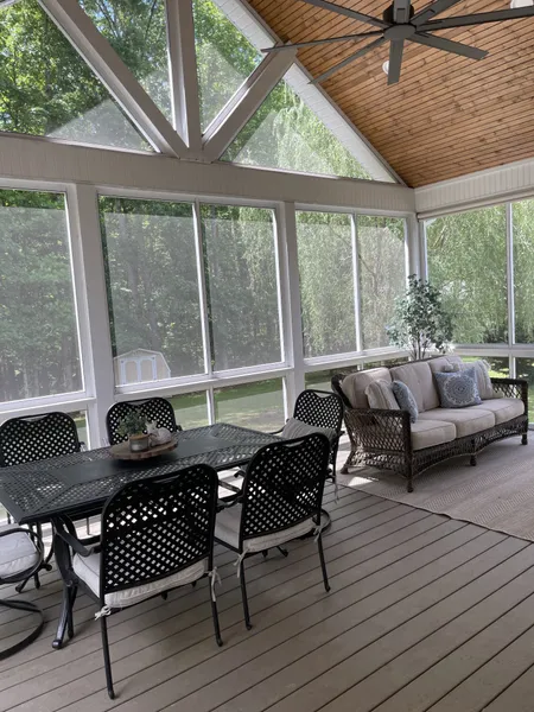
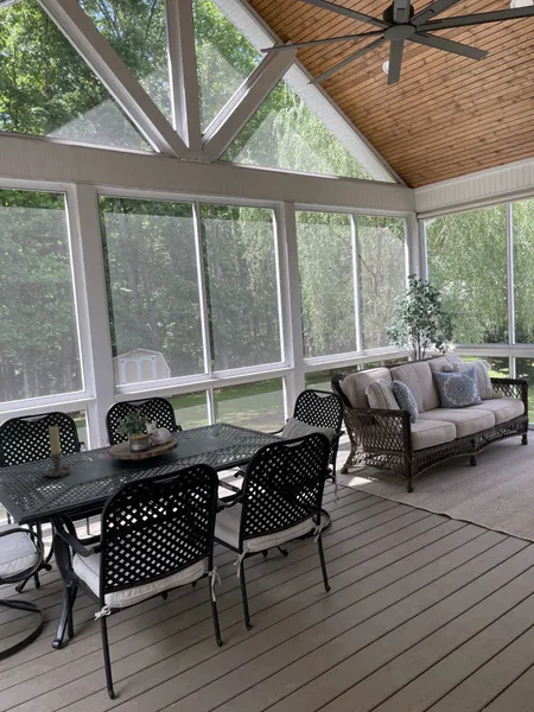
+ candle holder [43,426,72,478]
